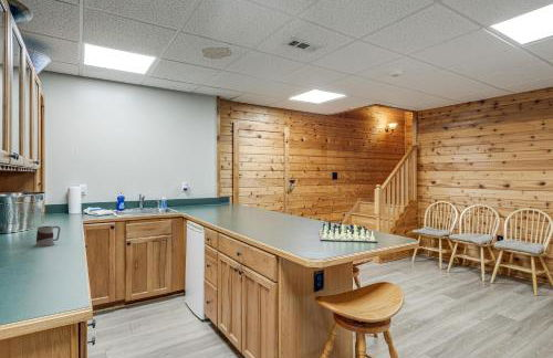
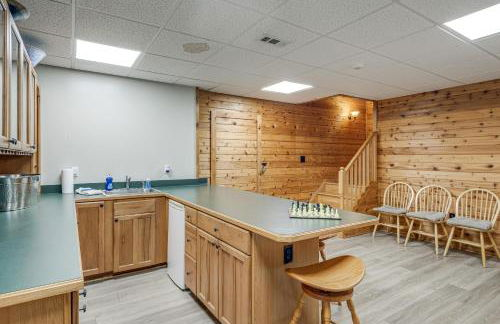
- mug [34,225,61,248]
